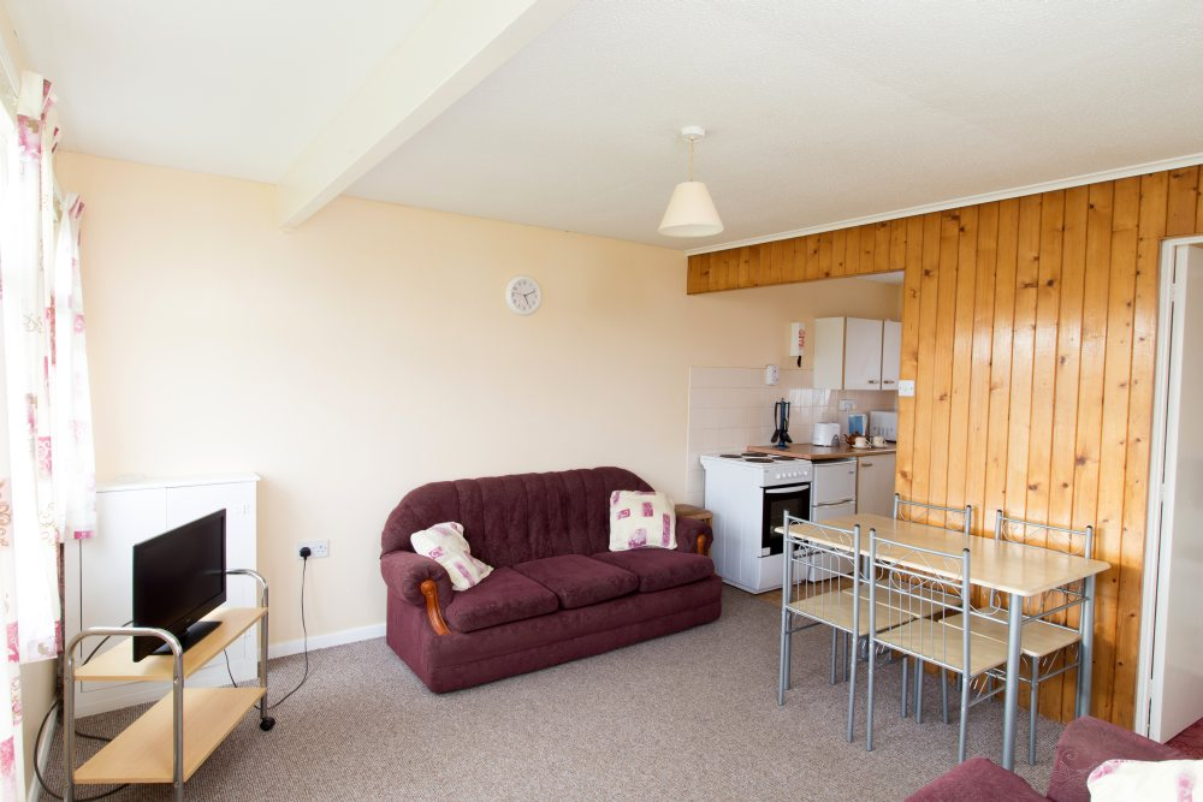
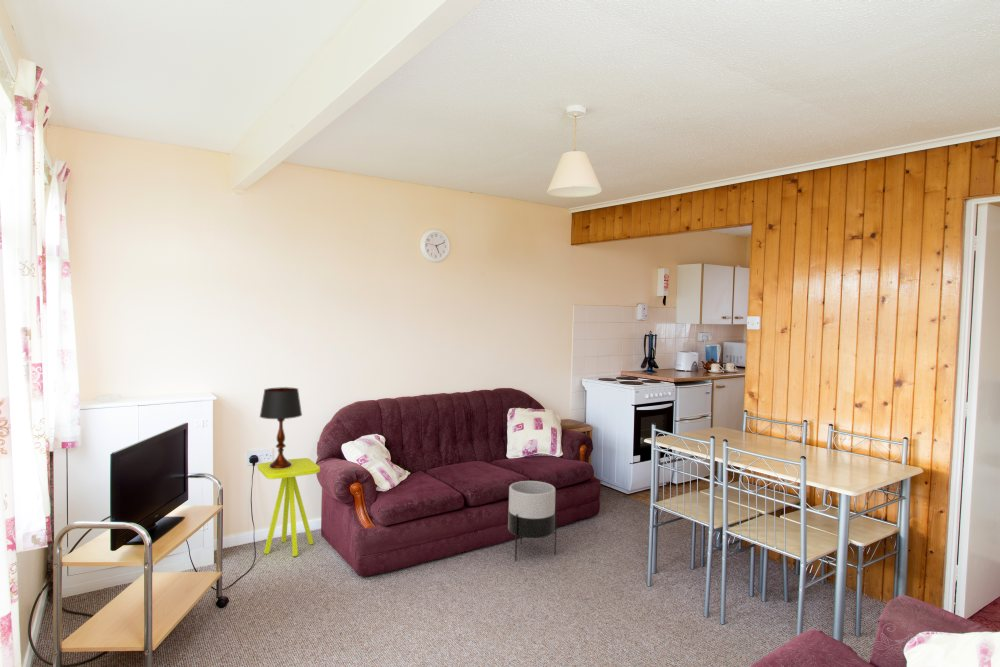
+ table lamp [259,386,303,469]
+ side table [257,457,321,557]
+ planter [507,480,558,562]
